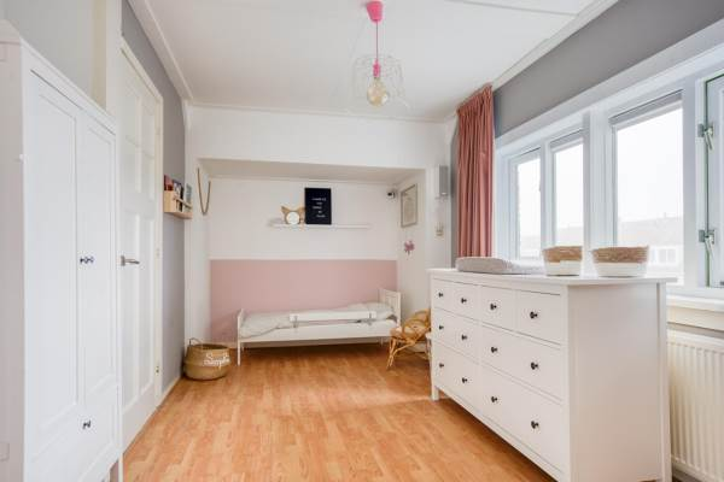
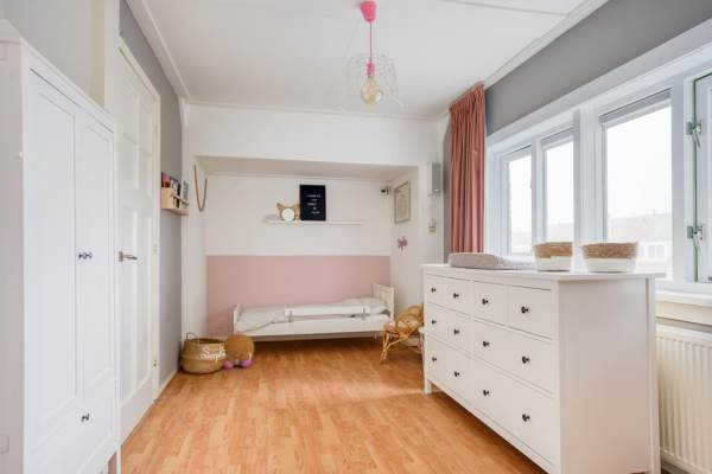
+ plush toy [223,333,255,370]
